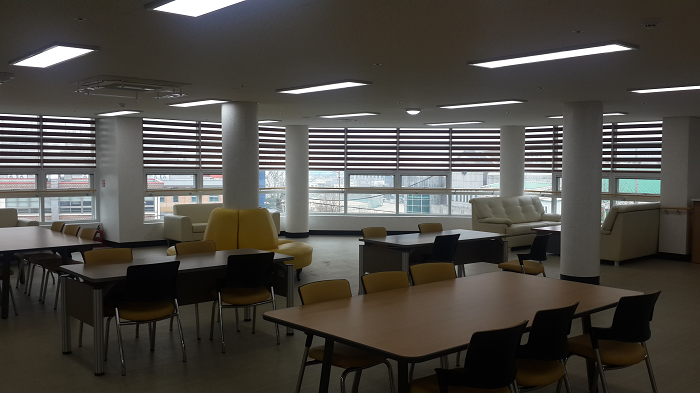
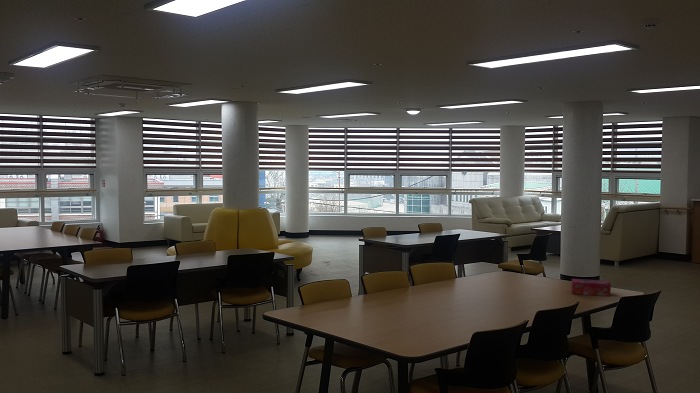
+ tissue box [570,278,612,297]
